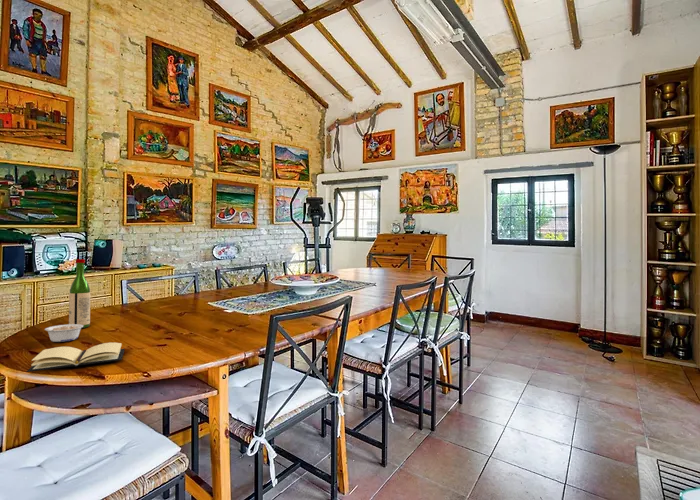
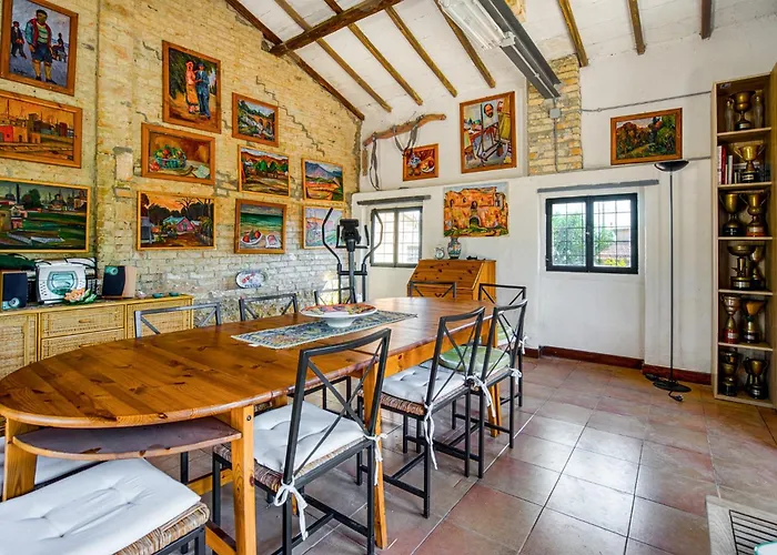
- book [25,342,125,373]
- legume [44,323,83,343]
- wine bottle [68,258,91,329]
